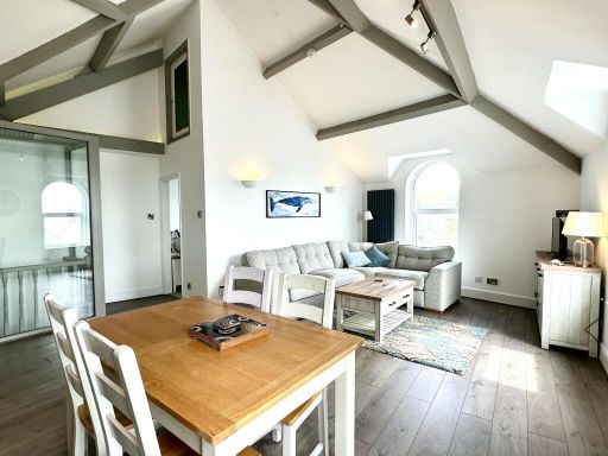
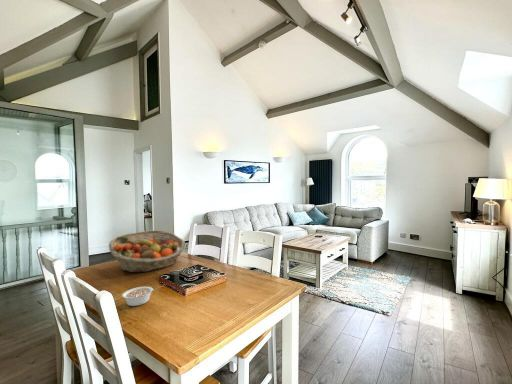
+ fruit basket [108,229,186,274]
+ legume [121,286,159,307]
